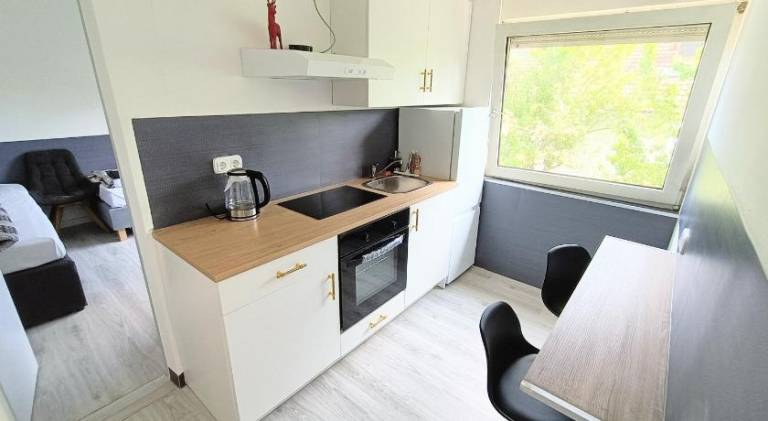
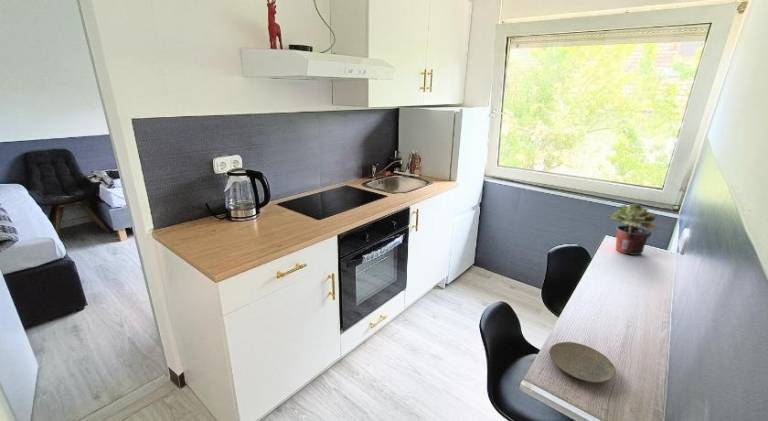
+ potted plant [607,202,659,256]
+ plate [548,341,617,384]
